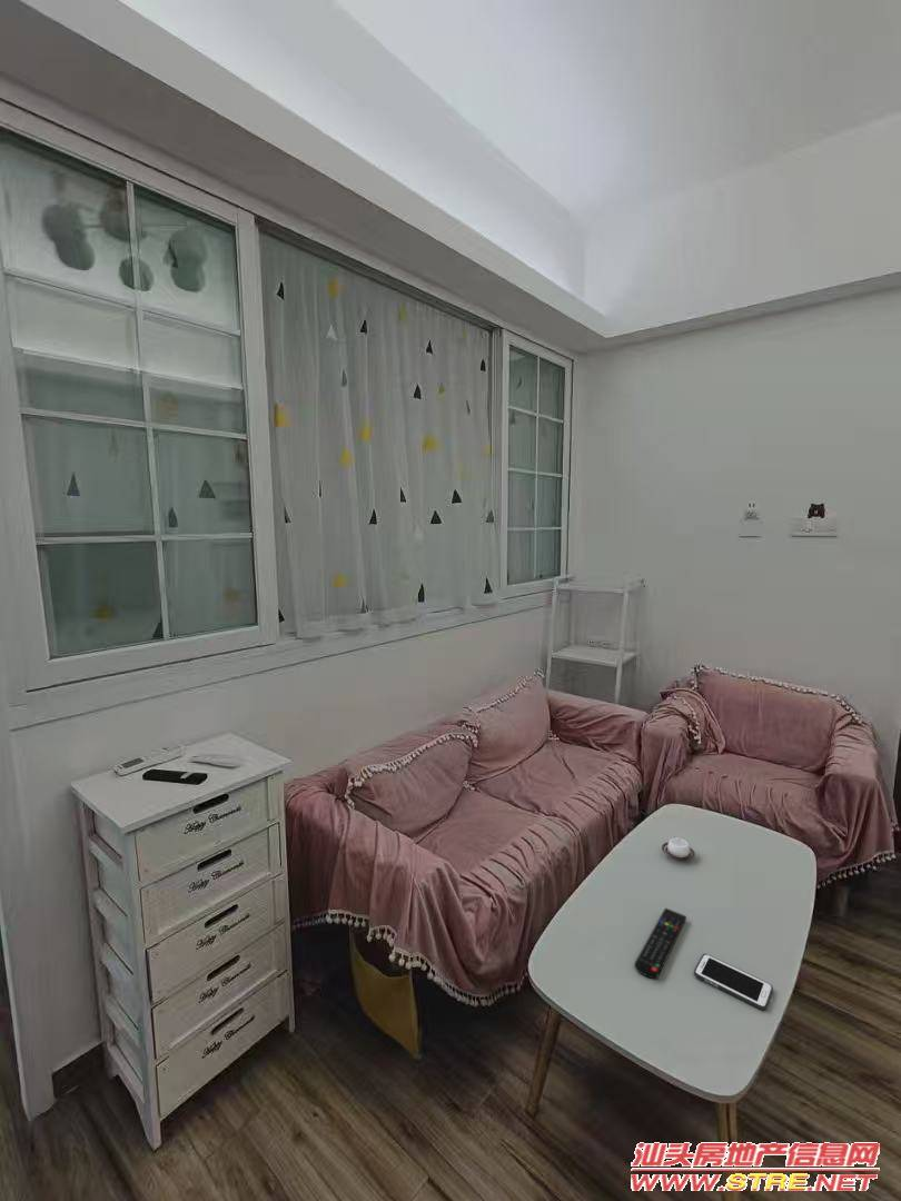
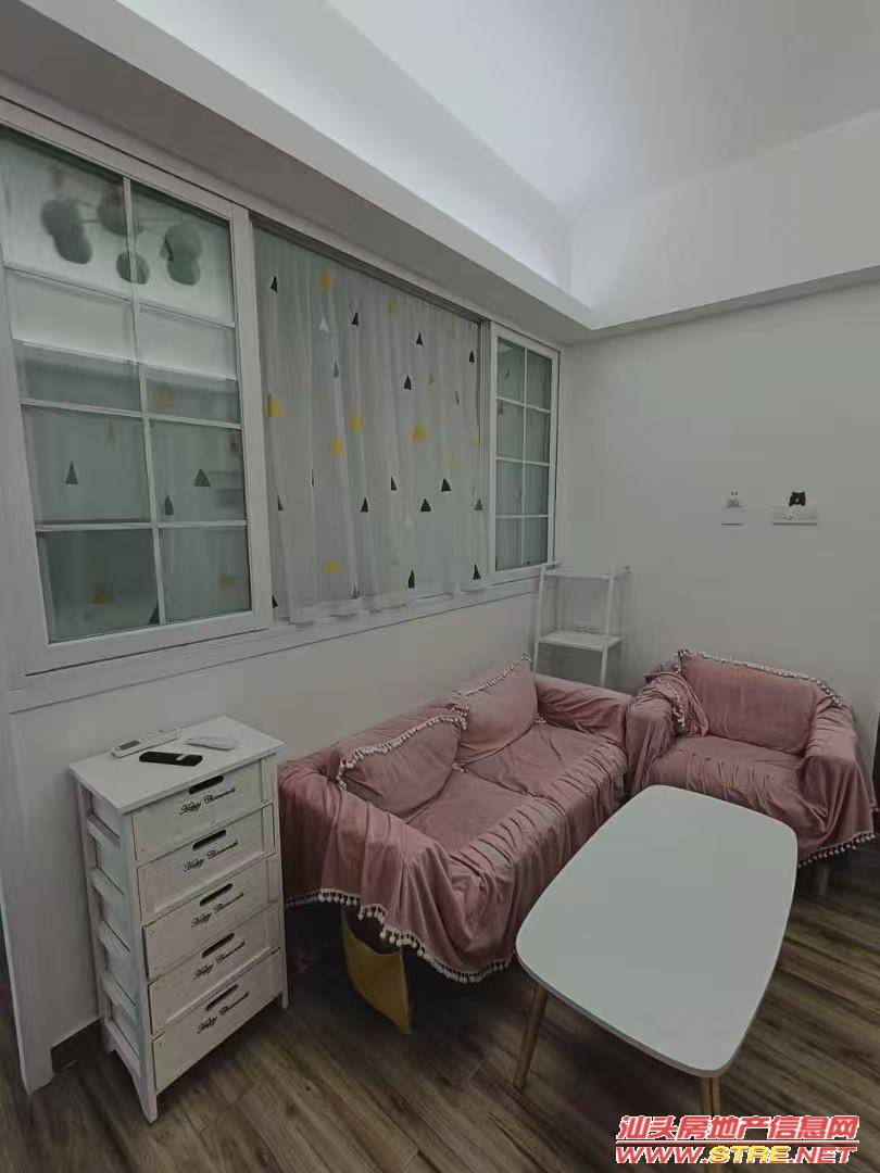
- cell phone [693,953,774,1011]
- remote control [633,906,687,979]
- cup [661,836,696,862]
